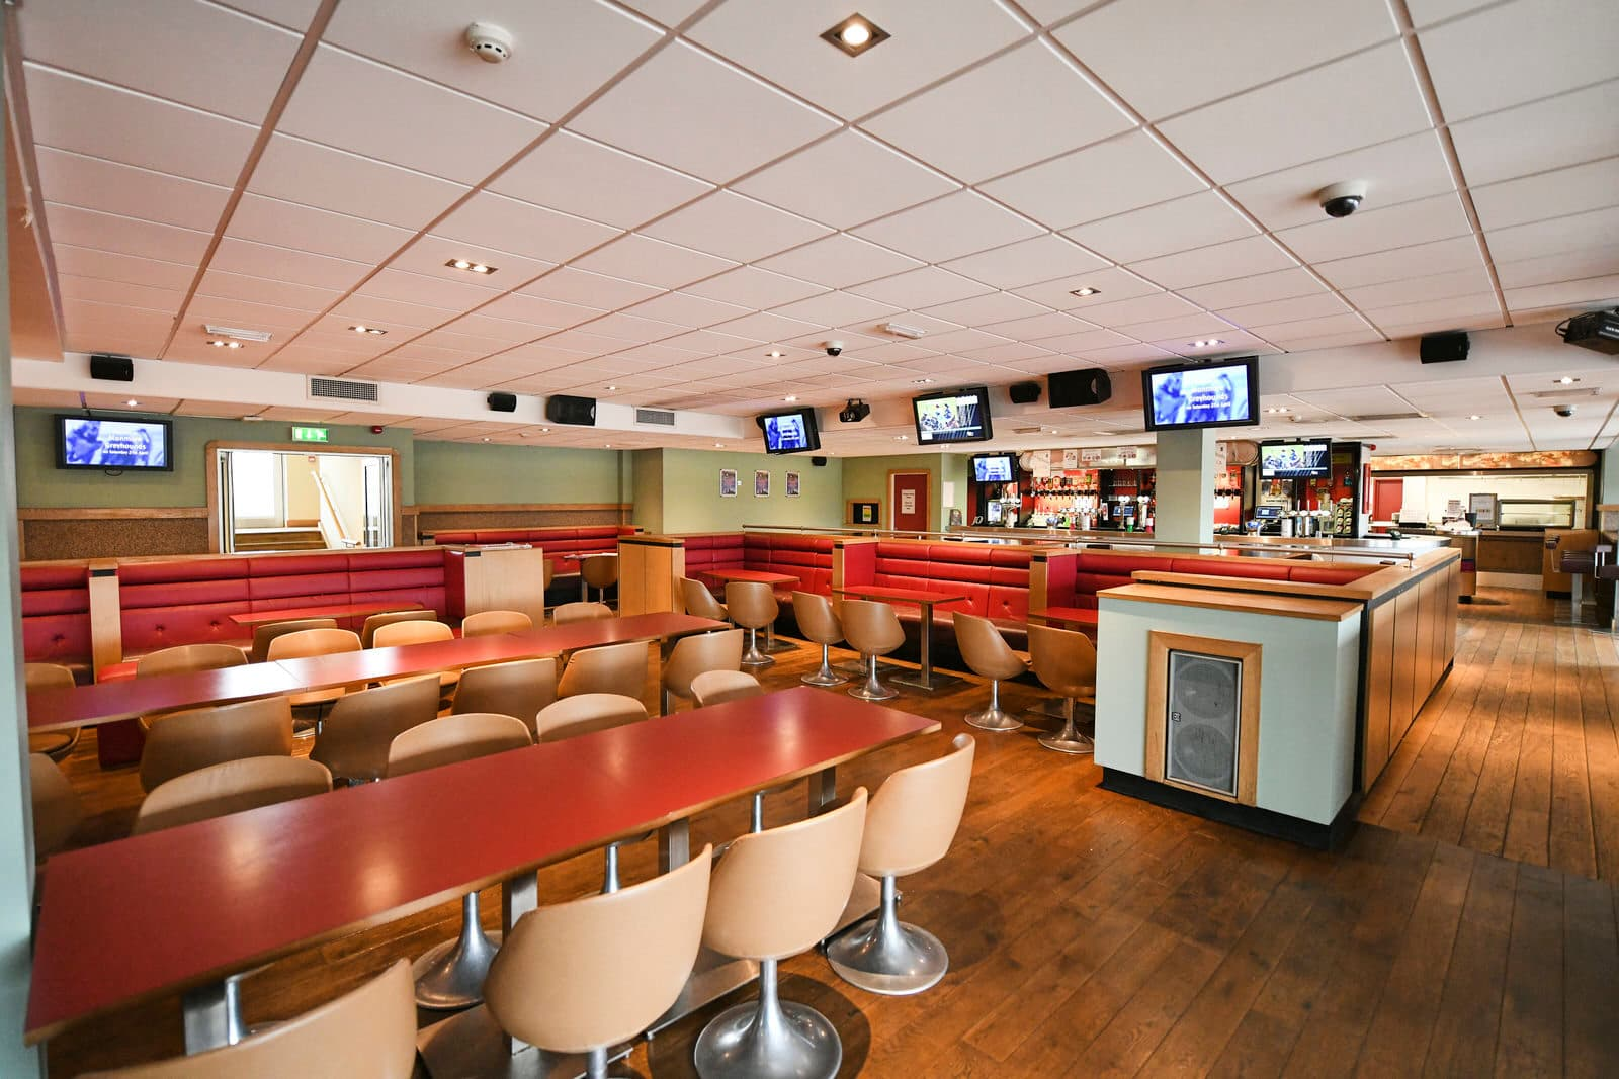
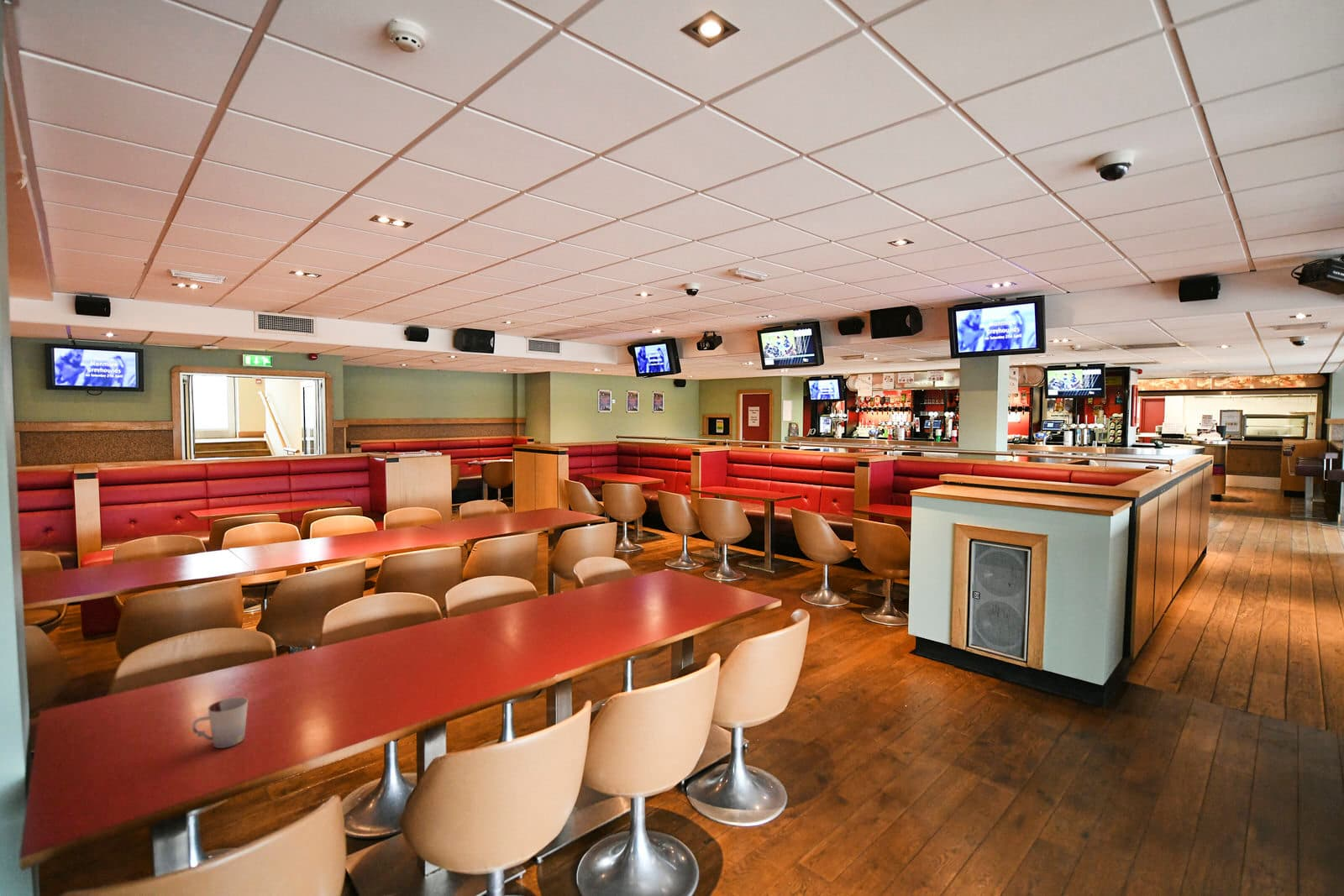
+ cup [192,696,249,749]
